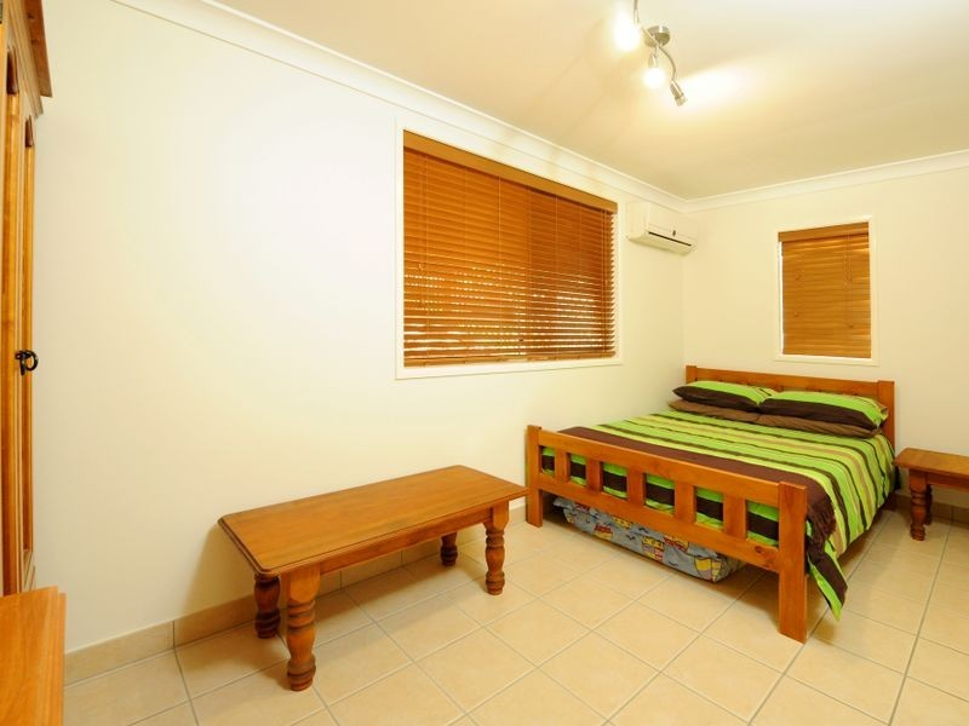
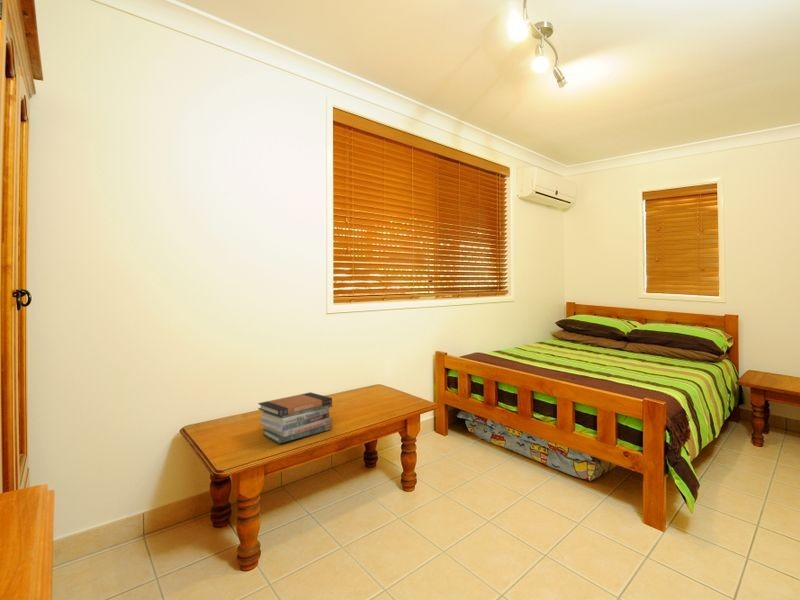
+ book stack [257,391,333,445]
